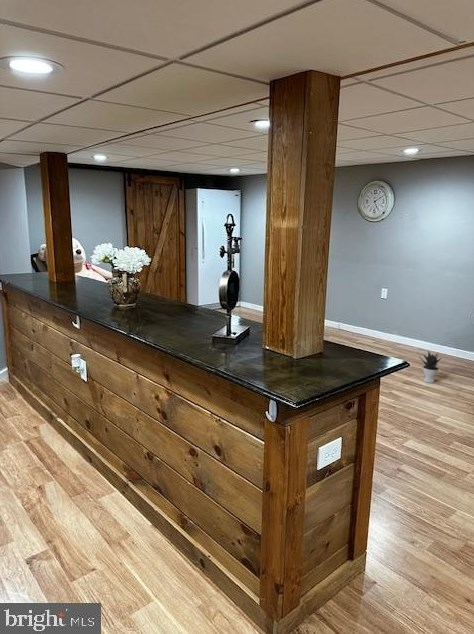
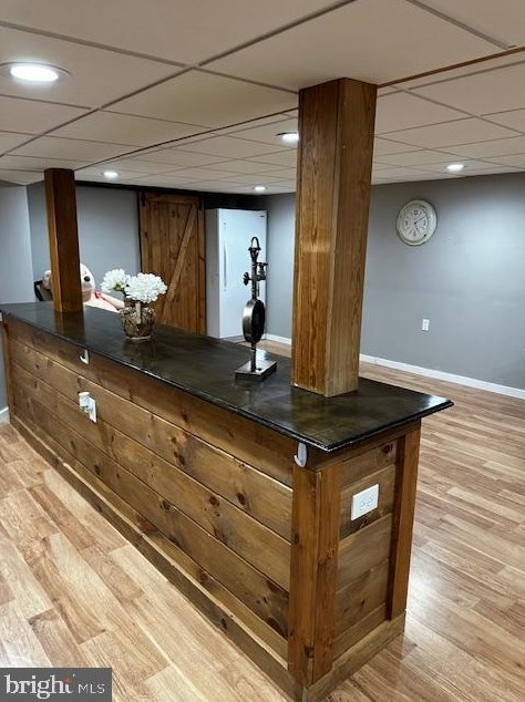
- potted plant [418,350,443,384]
